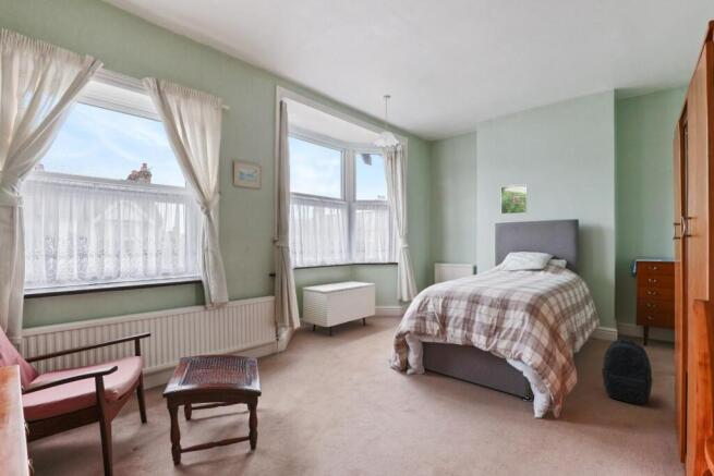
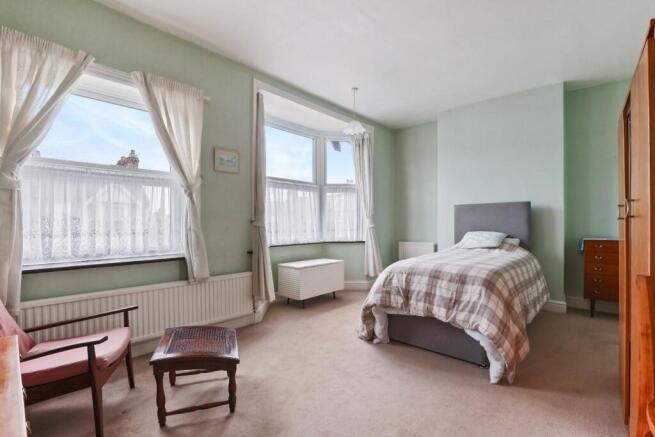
- backpack [601,335,654,405]
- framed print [500,183,529,216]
